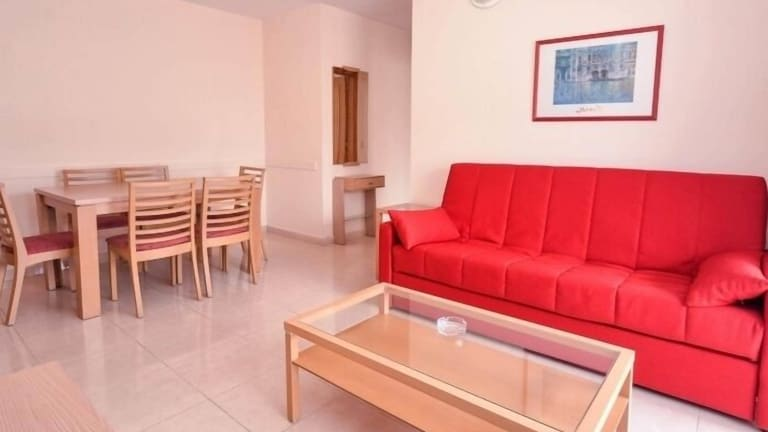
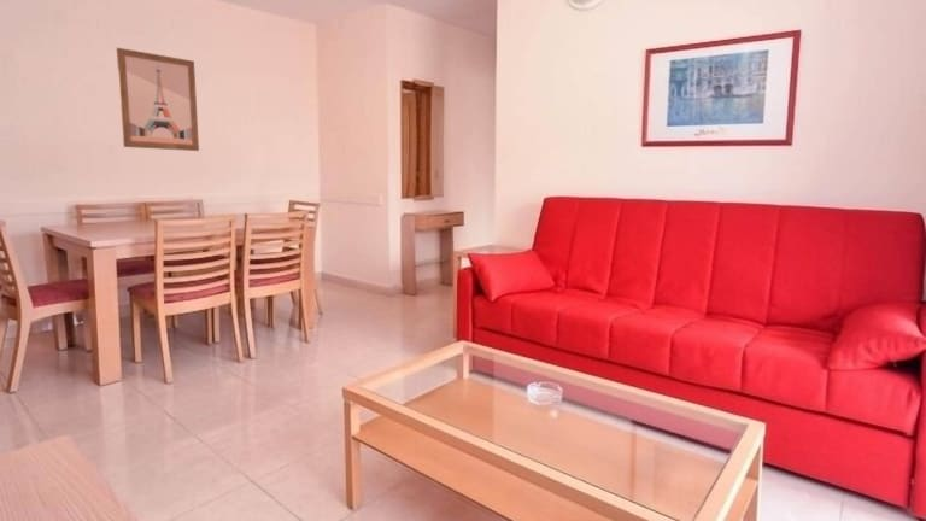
+ wall art [116,47,200,152]
